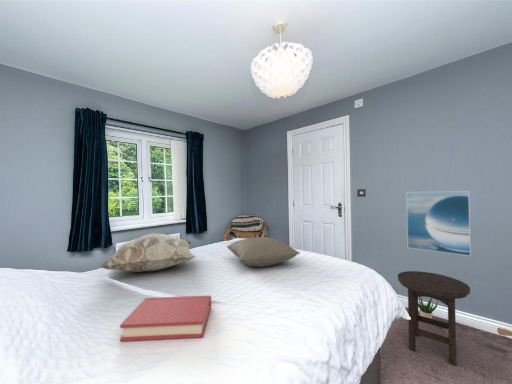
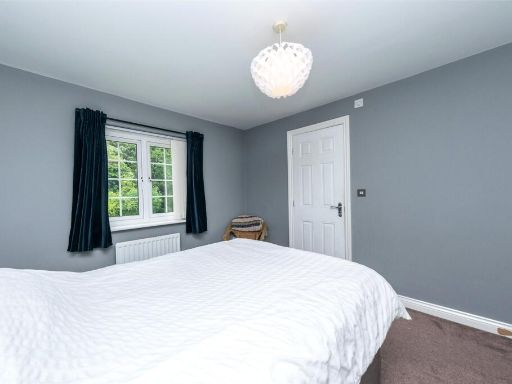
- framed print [405,190,472,257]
- pillow [225,236,301,268]
- decorative pillow [100,232,196,273]
- stool [397,270,471,367]
- hardback book [119,294,212,342]
- potted plant [418,296,438,319]
